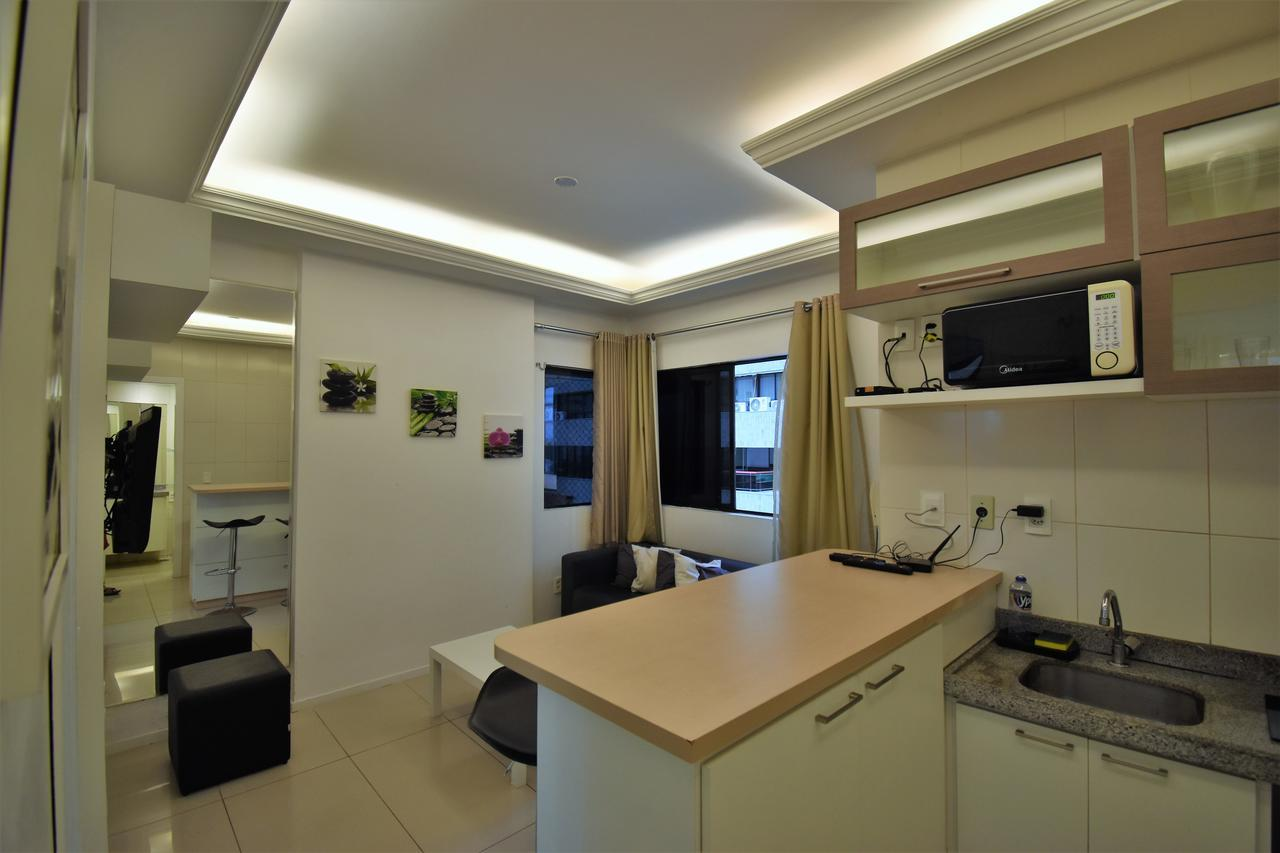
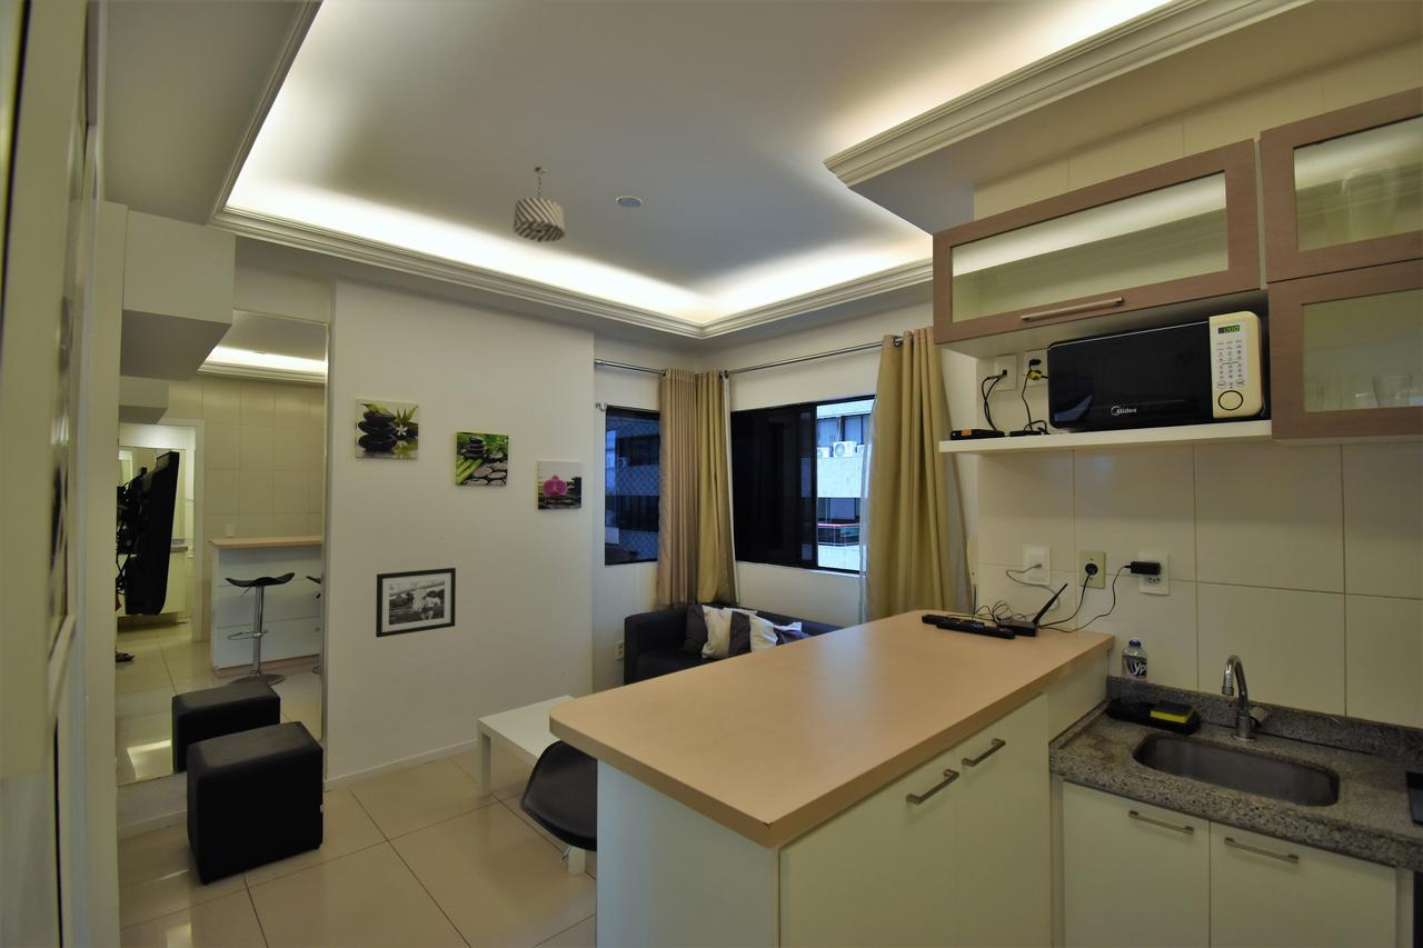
+ pendant light [513,166,566,243]
+ picture frame [375,567,457,639]
